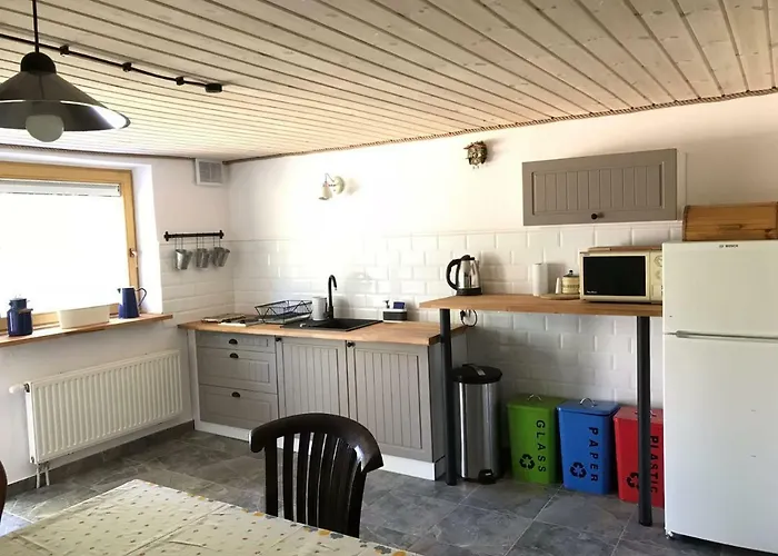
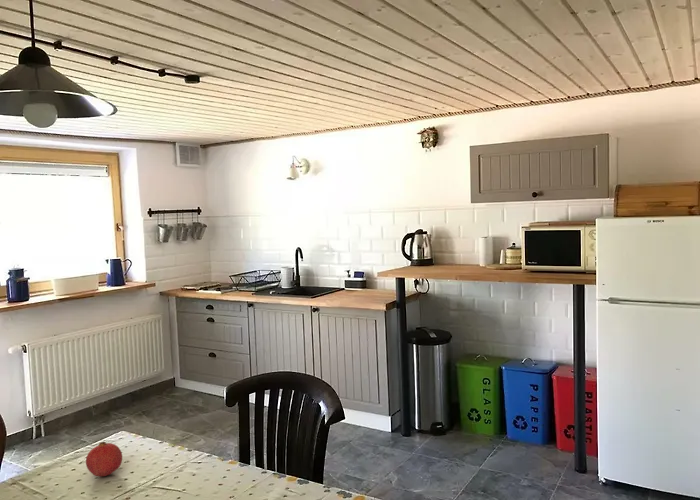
+ fruit [85,441,123,477]
